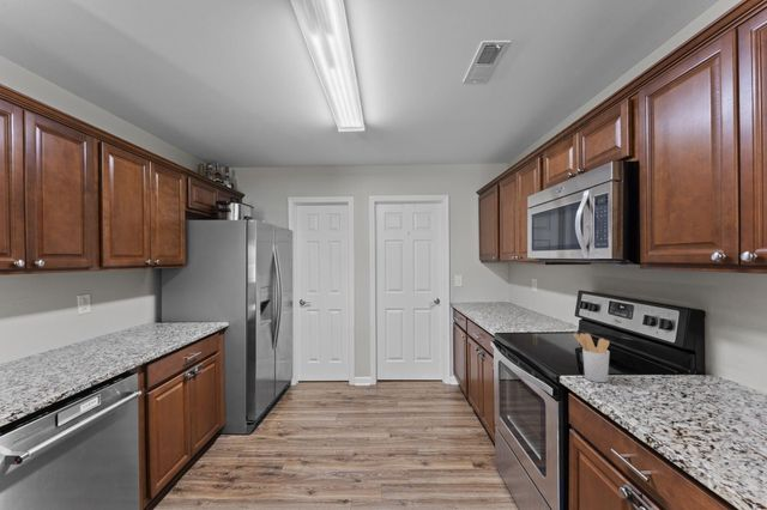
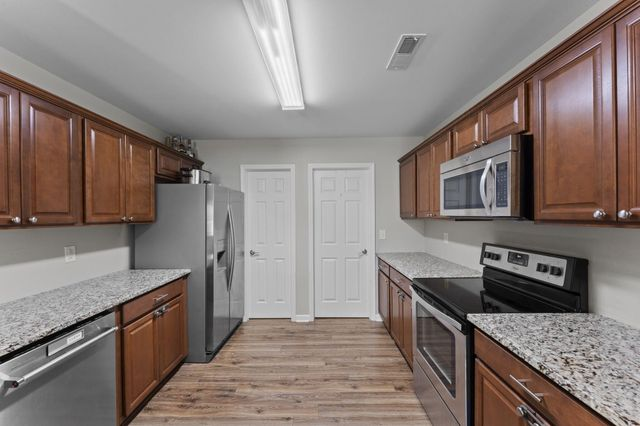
- utensil holder [573,332,611,383]
